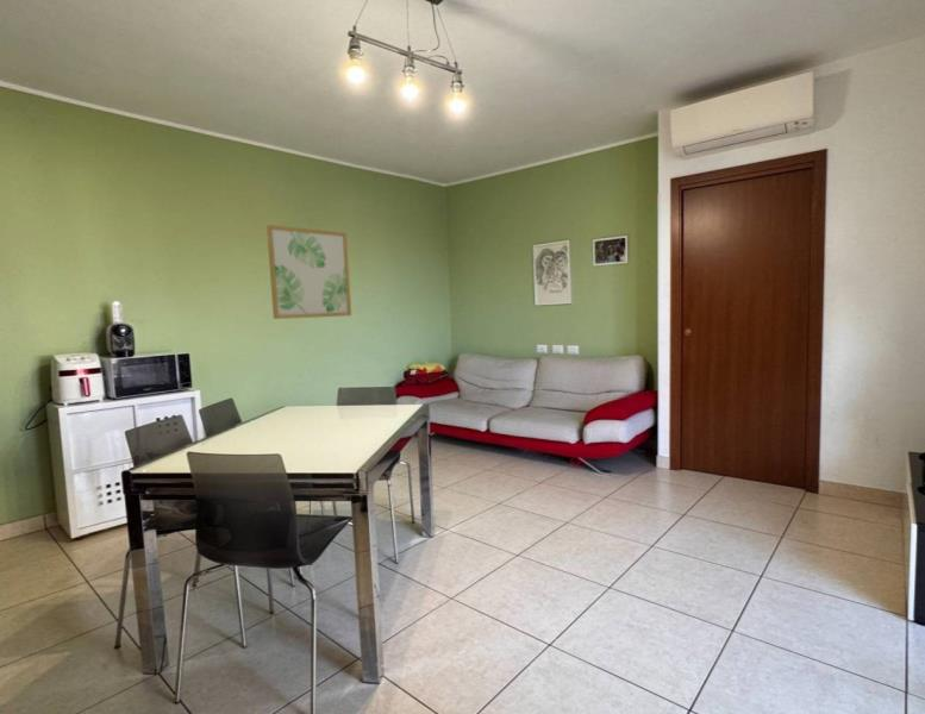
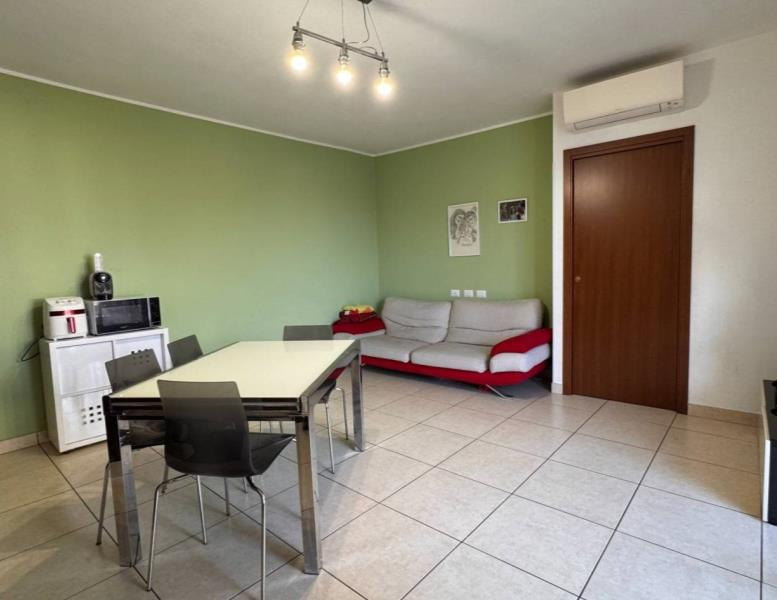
- wall art [265,224,352,320]
